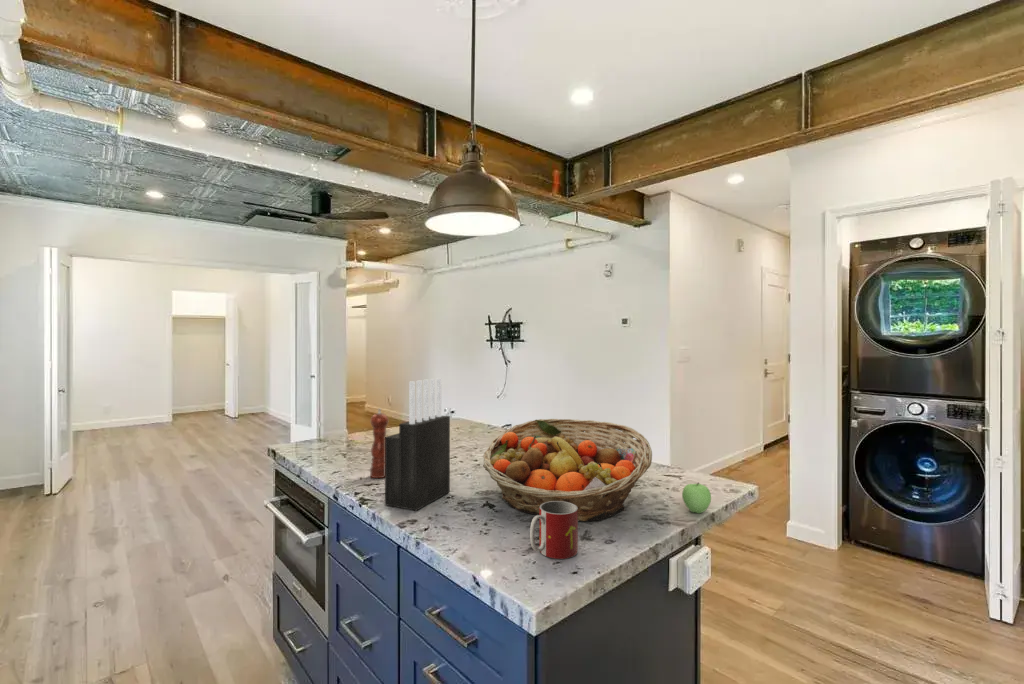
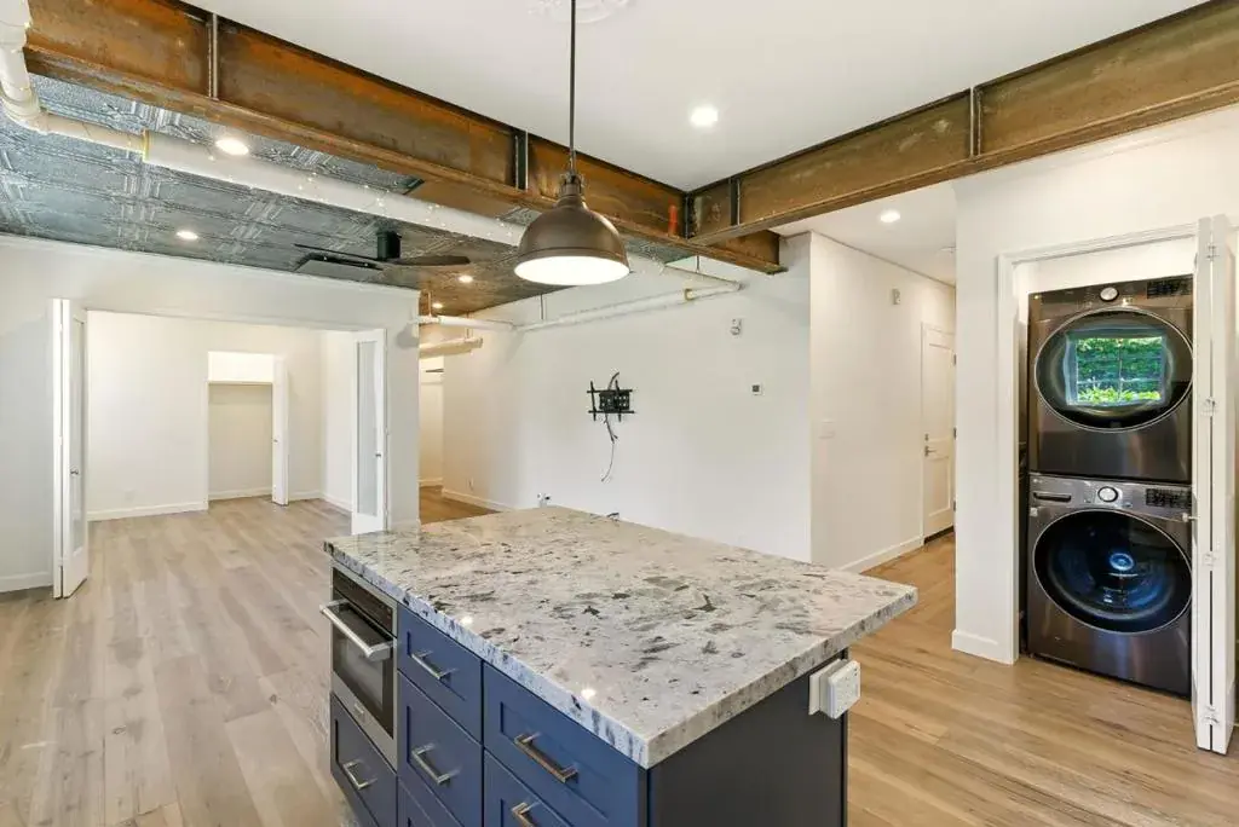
- apple [681,481,712,514]
- knife block [384,377,451,512]
- mug [529,501,579,560]
- fruit basket [482,418,653,522]
- pepper mill [369,408,389,479]
